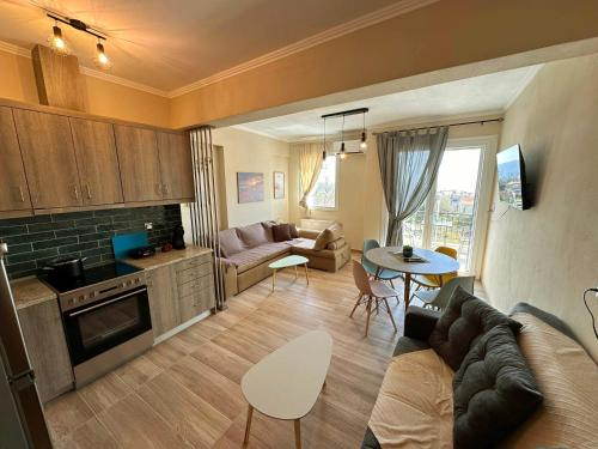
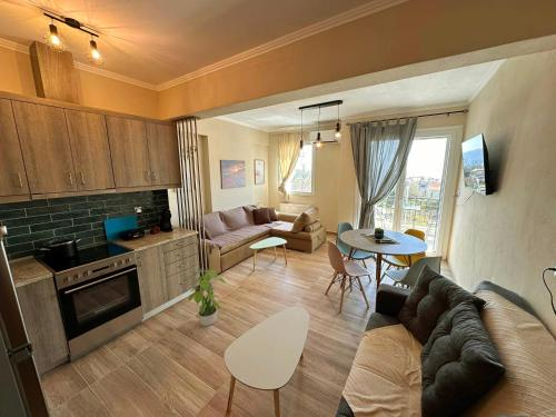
+ potted plant [183,269,227,327]
